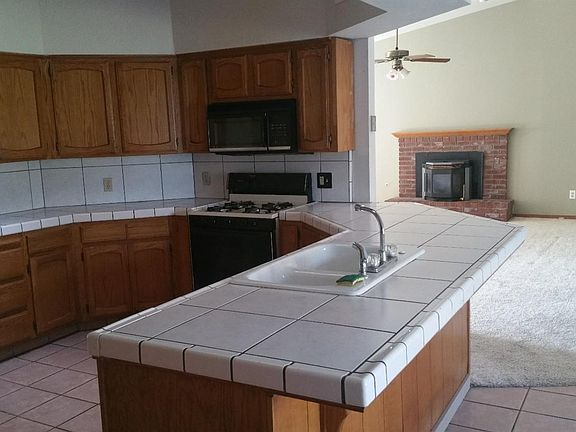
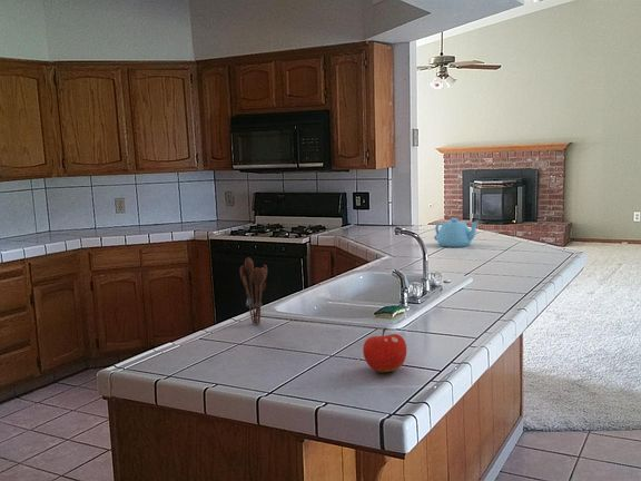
+ fruit [362,326,407,373]
+ teapot [433,217,481,248]
+ utensil holder [239,256,268,325]
